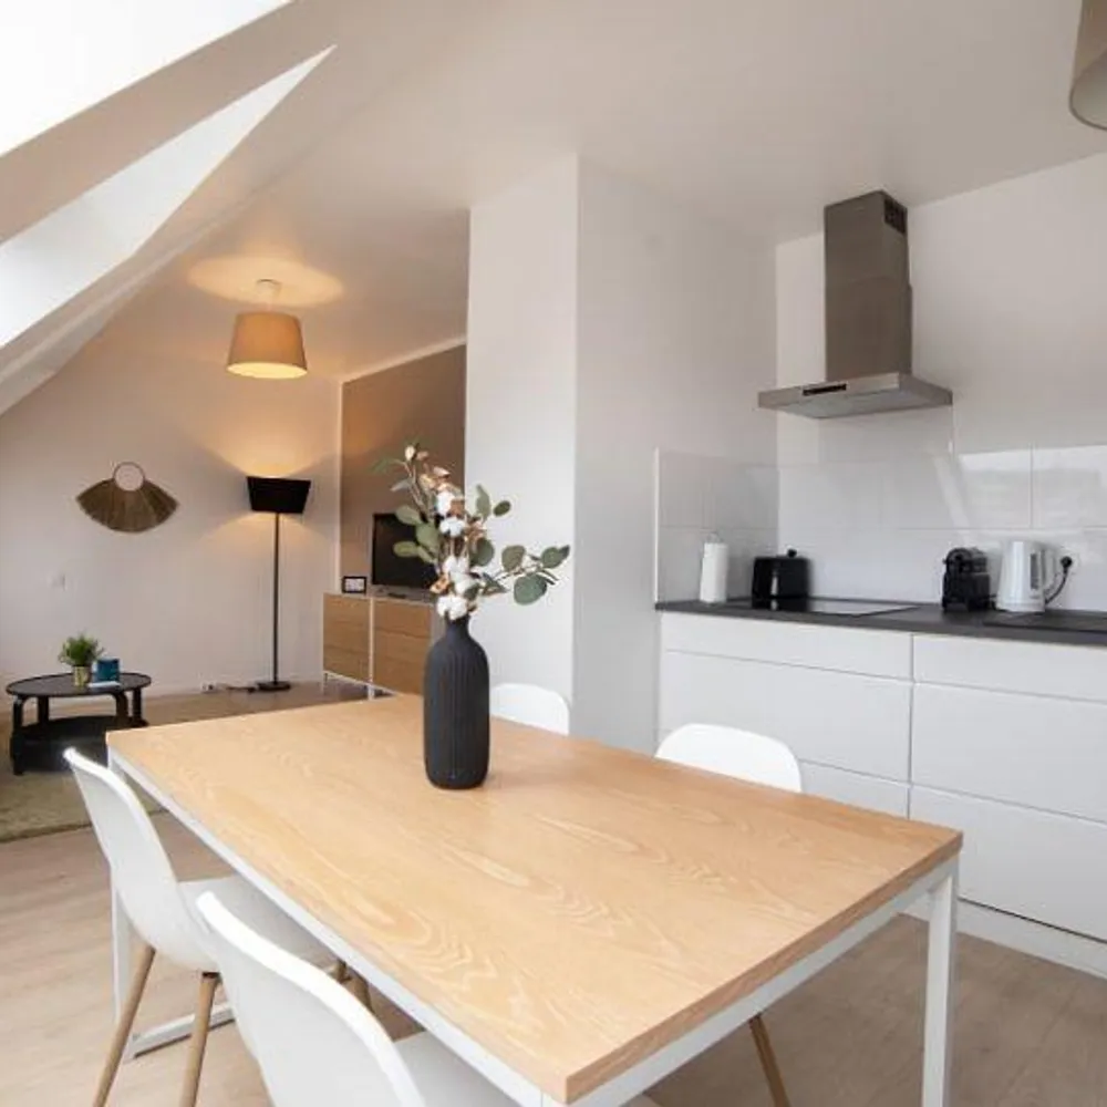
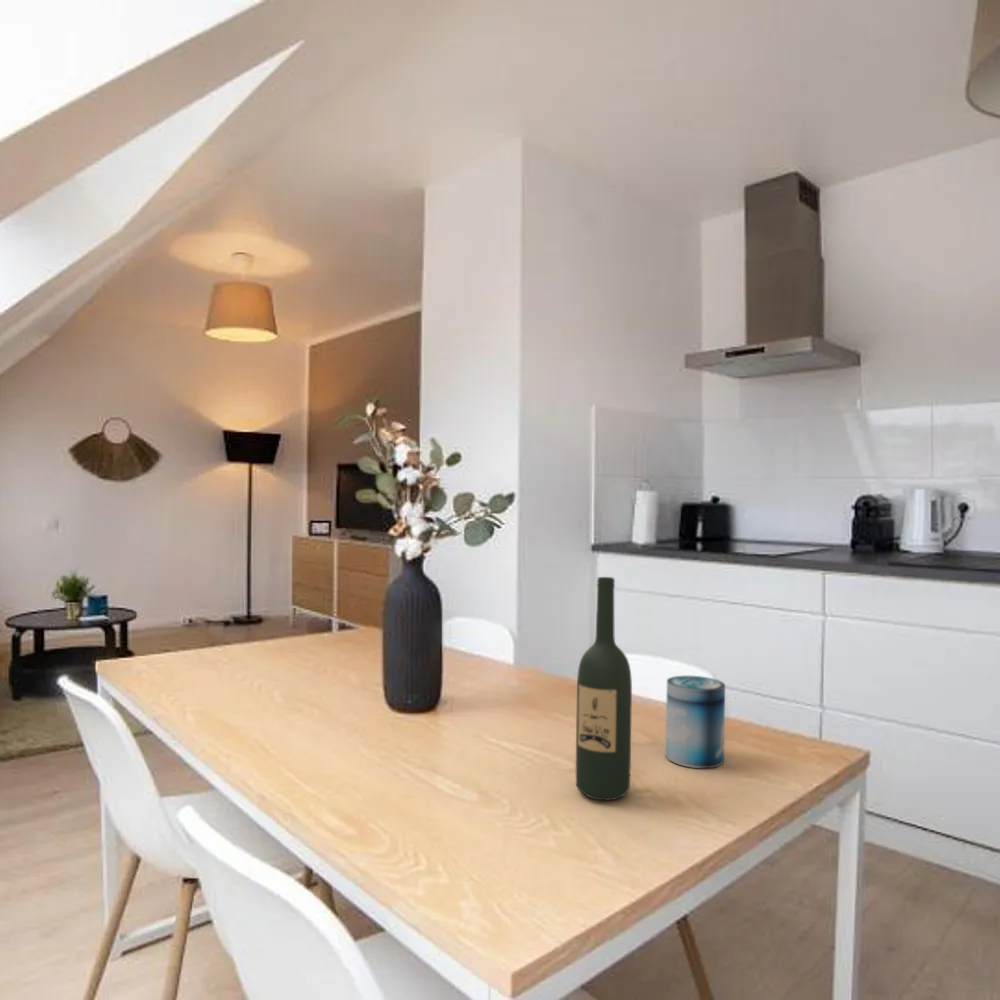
+ wine bottle [575,576,633,801]
+ beverage can [665,675,726,769]
